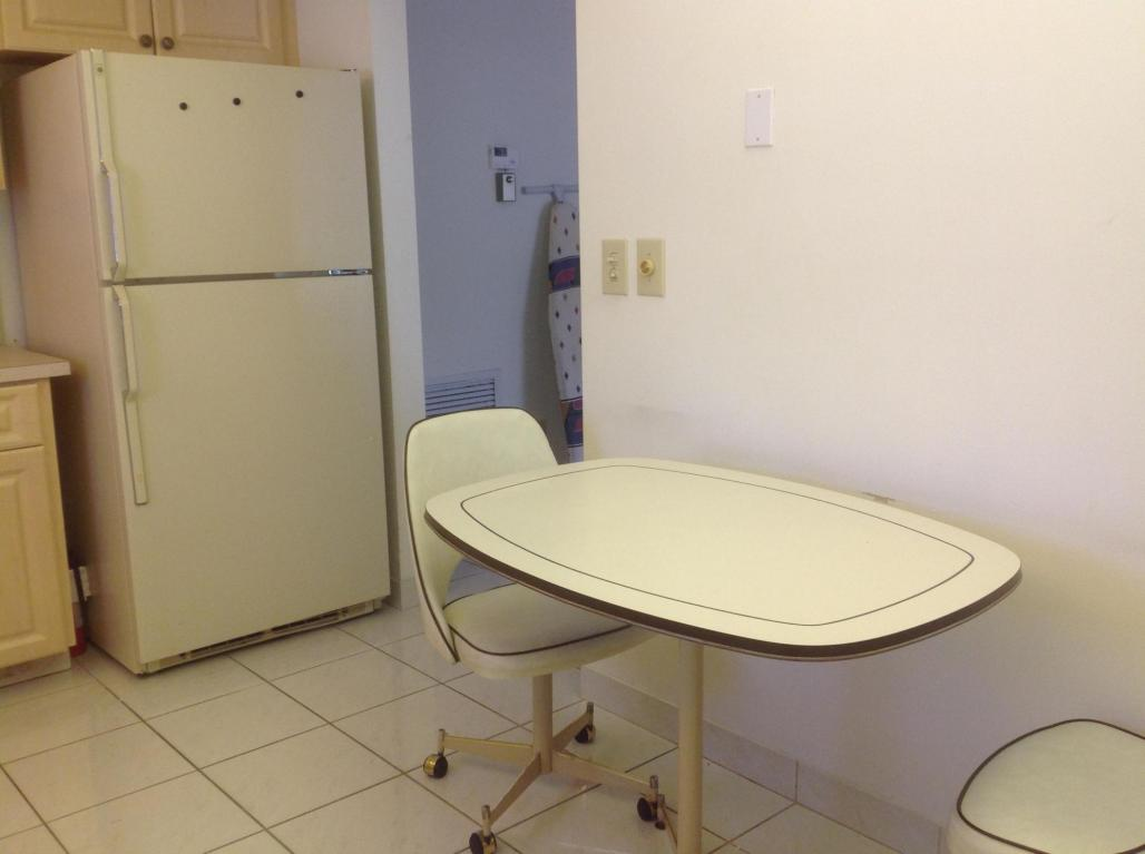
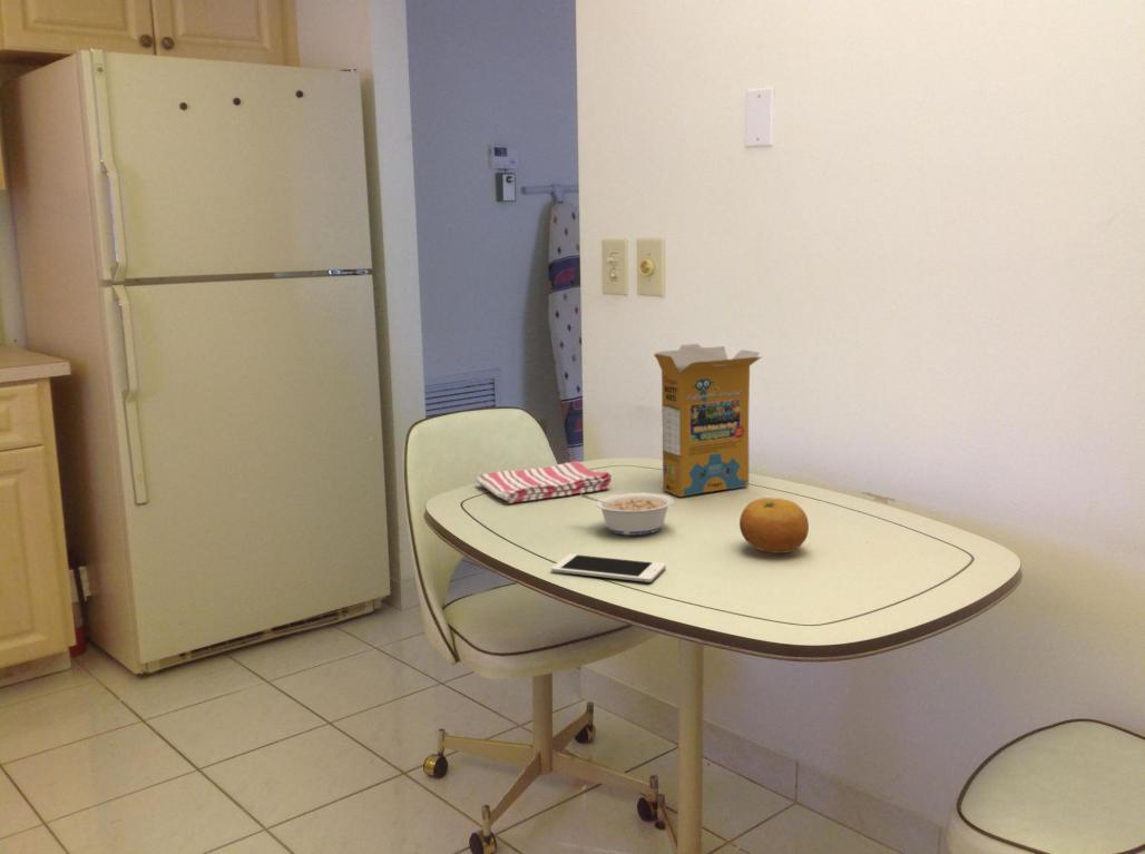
+ legume [579,491,675,537]
+ fruit [738,497,810,554]
+ cell phone [550,552,667,583]
+ dish towel [474,460,613,504]
+ cereal box [653,343,763,498]
